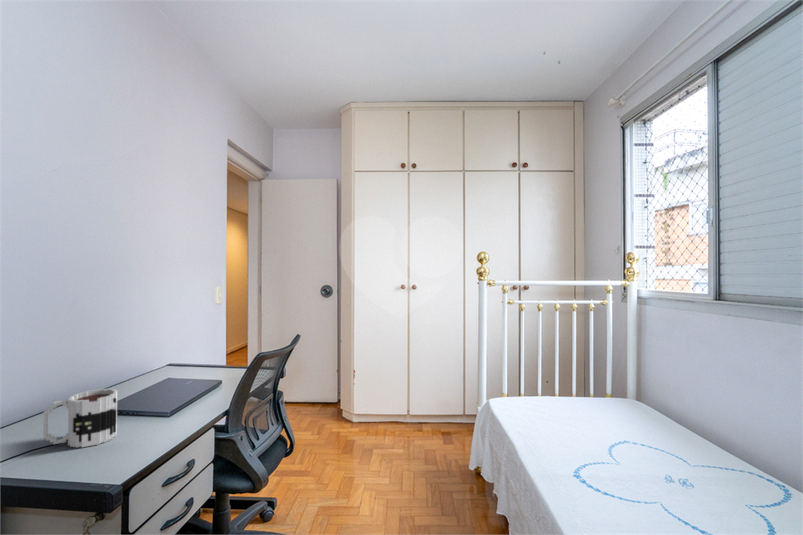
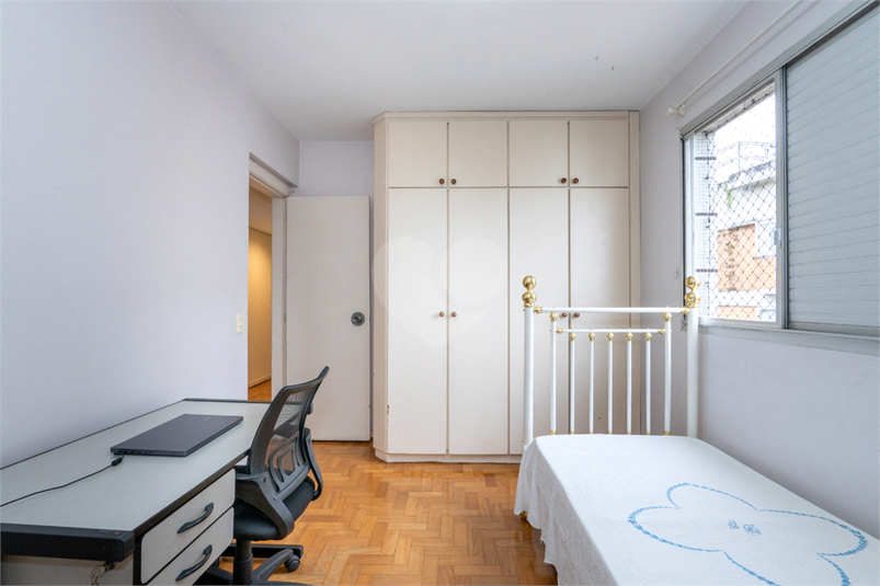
- mug [42,388,118,449]
